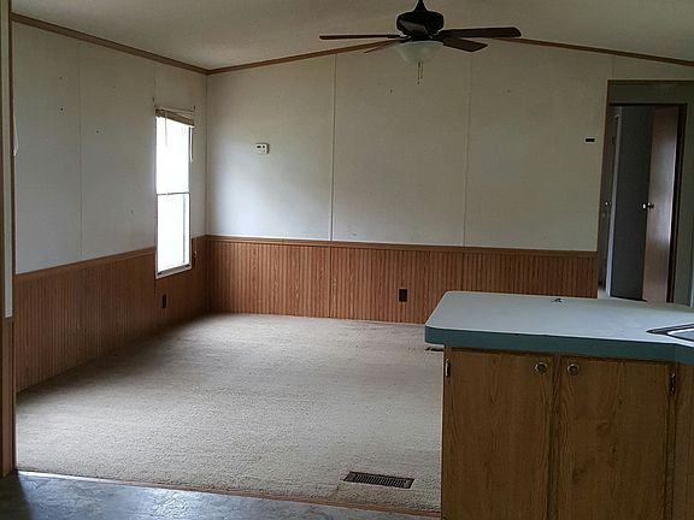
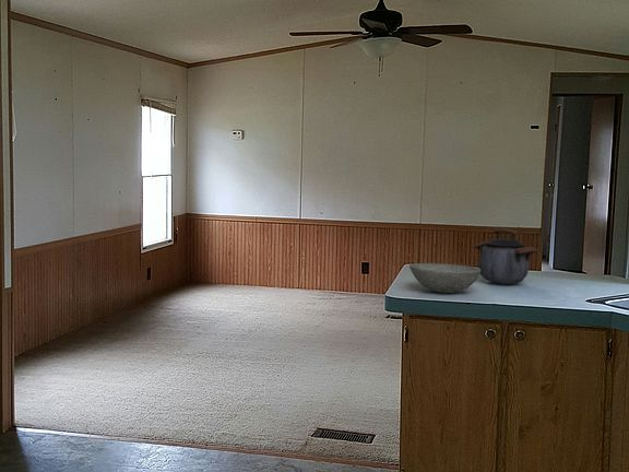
+ kettle [472,227,538,285]
+ bowl [408,262,480,294]
